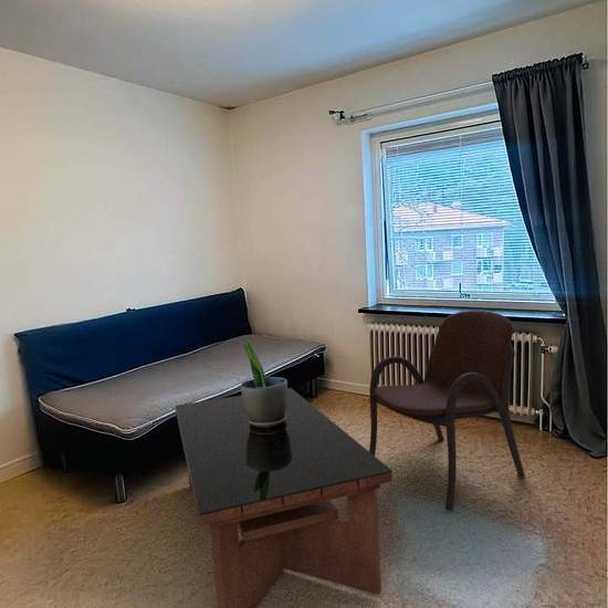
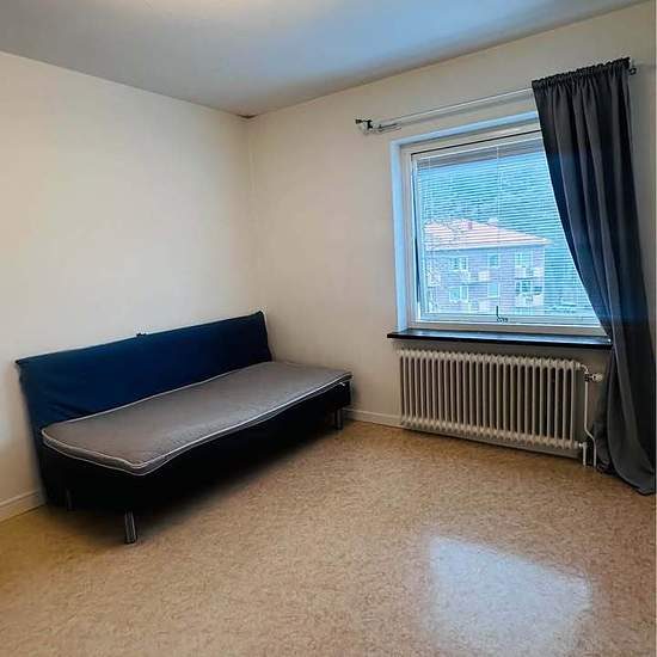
- coffee table [175,387,394,608]
- potted plant [240,342,289,428]
- armchair [368,310,525,512]
